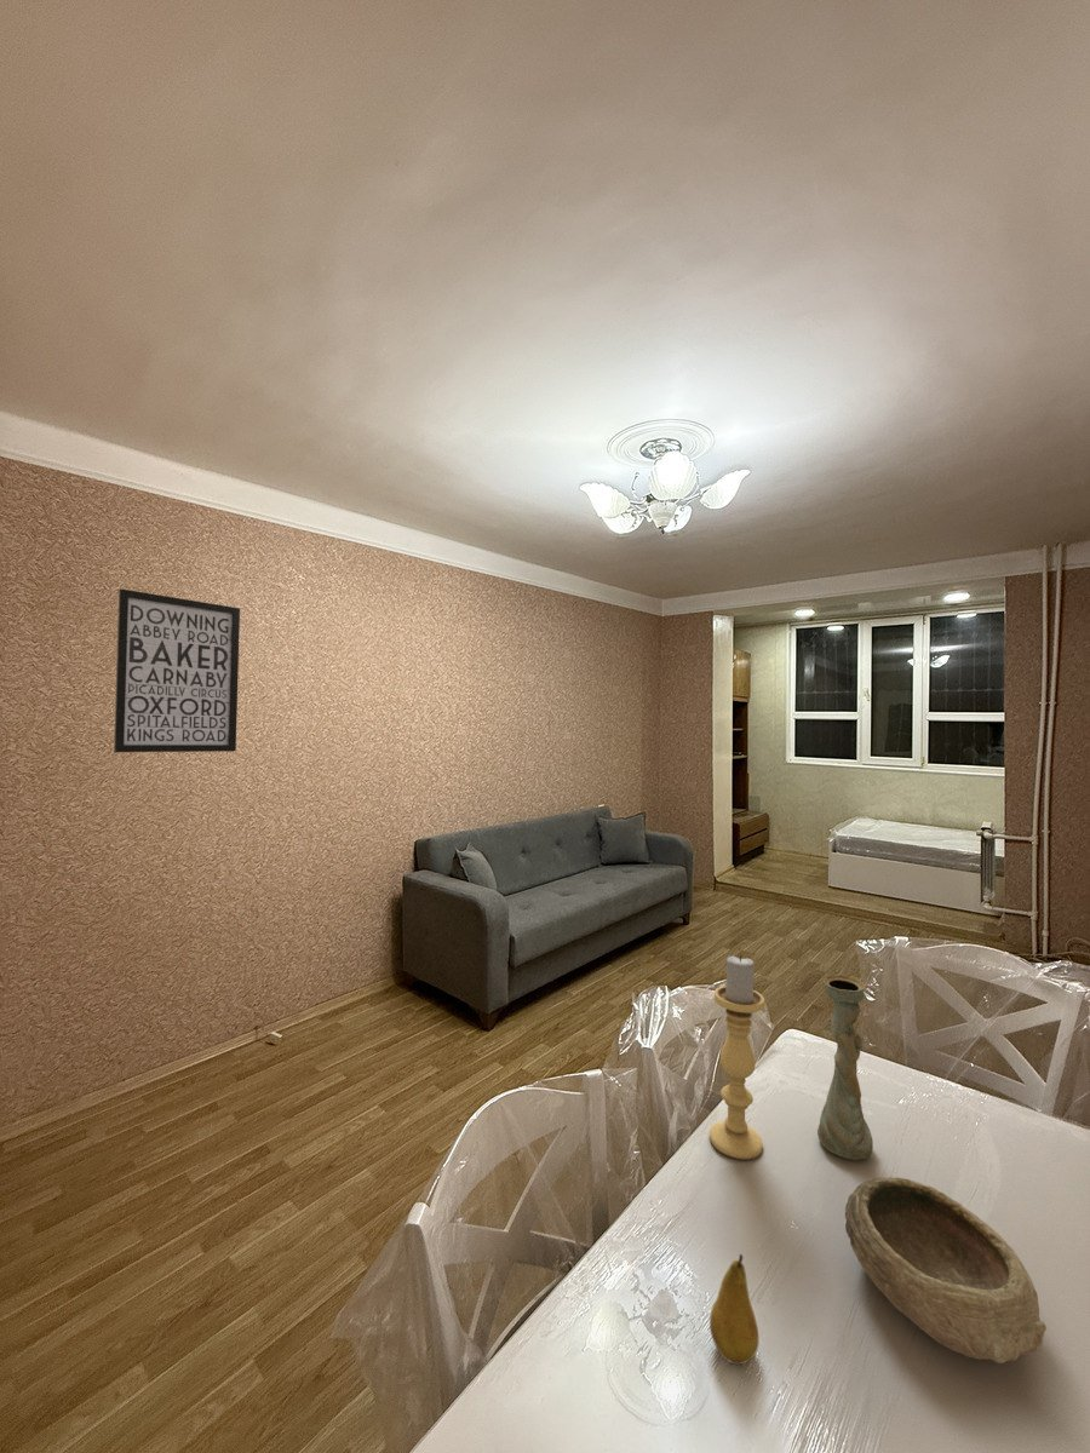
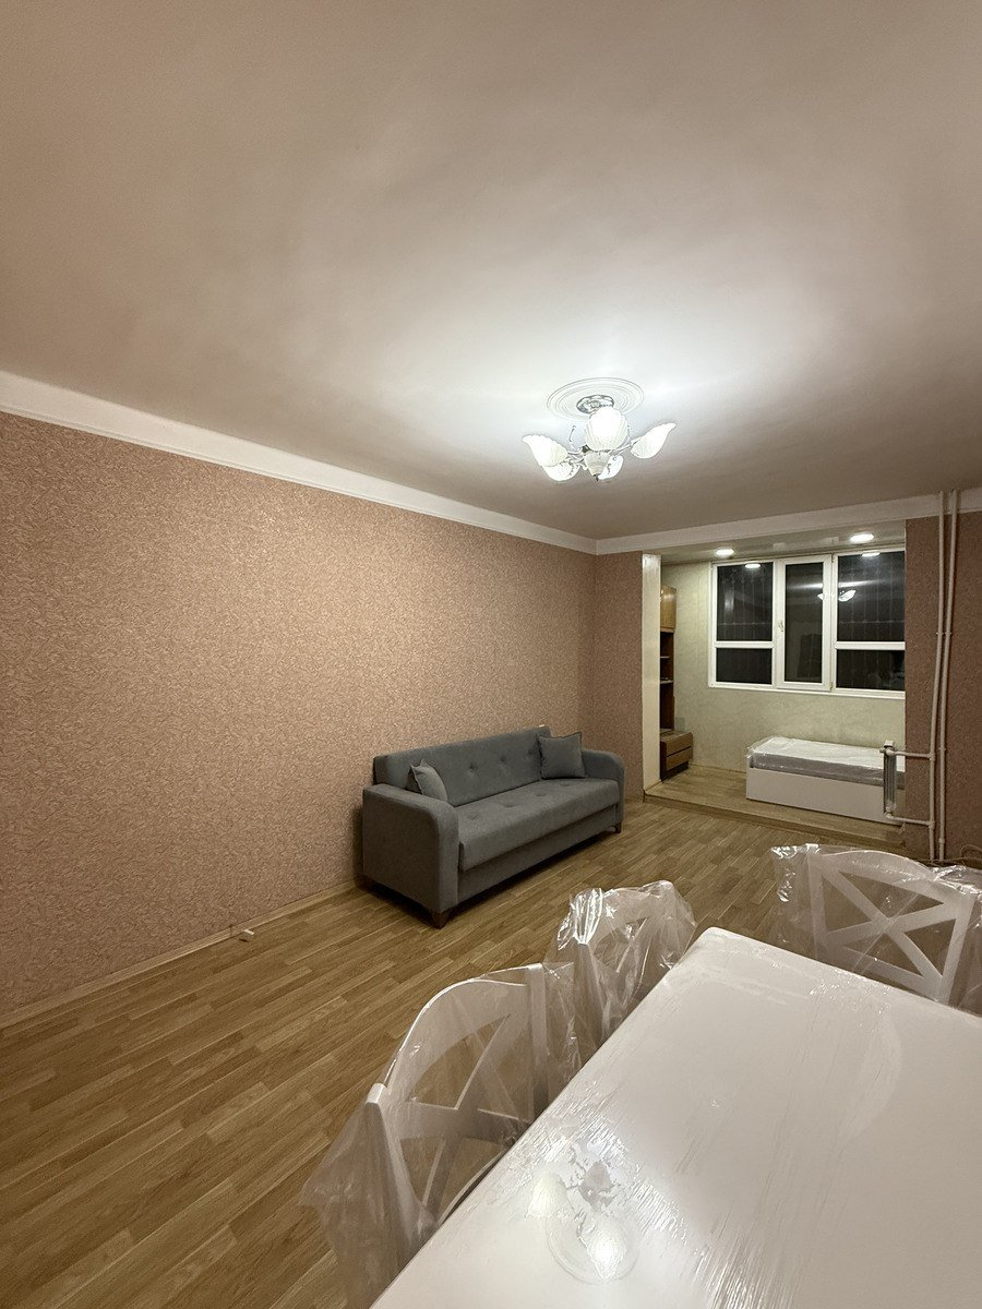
- vase [816,974,874,1161]
- fruit [708,1253,759,1366]
- candle holder [708,954,765,1160]
- bowl [844,1176,1048,1365]
- wall art [113,587,241,753]
